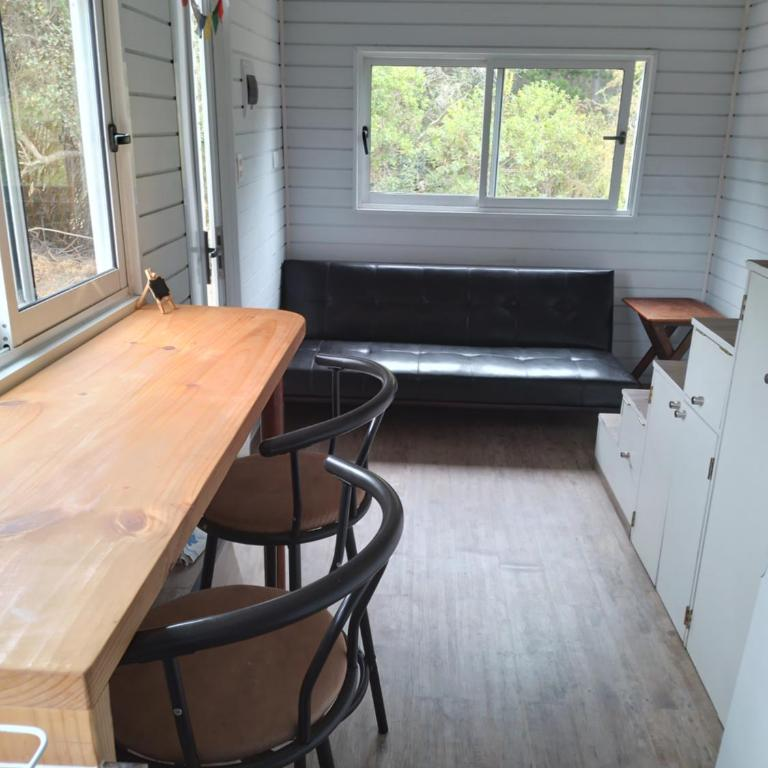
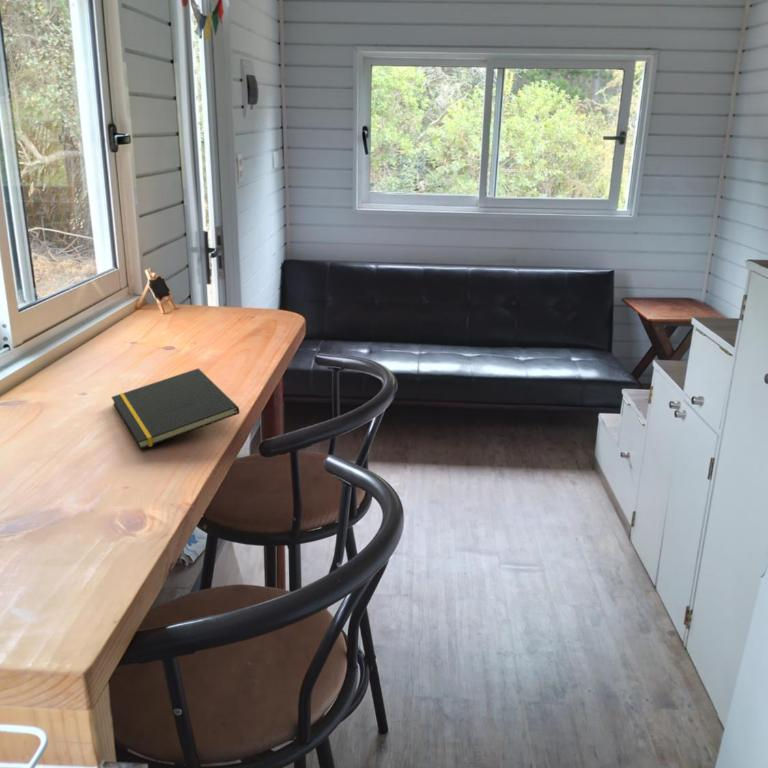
+ notepad [110,367,241,450]
